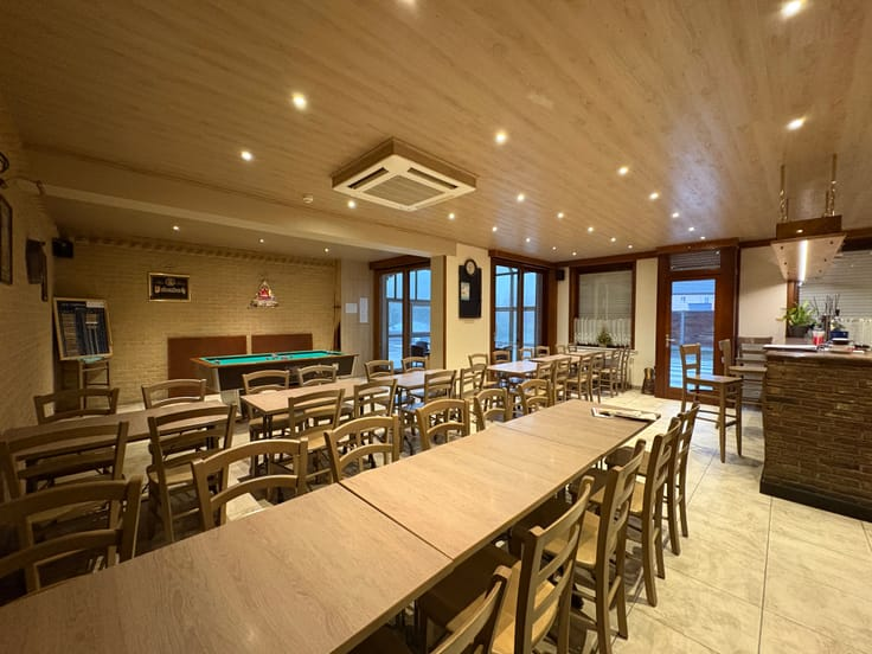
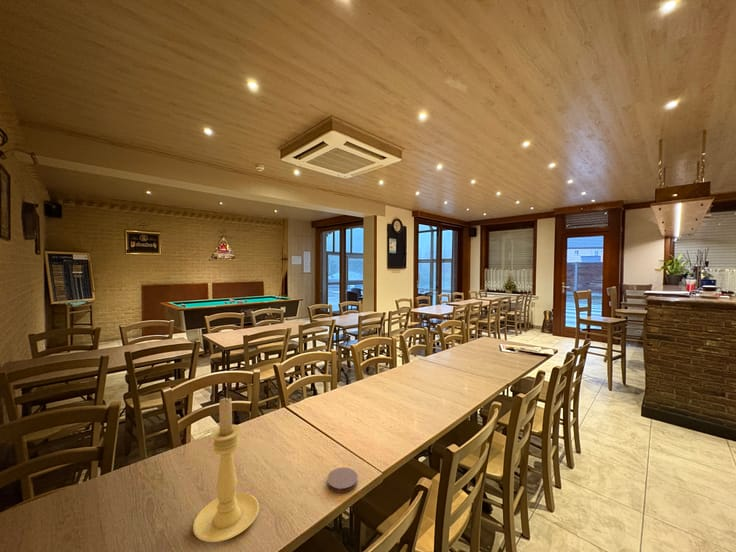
+ coaster [326,466,358,494]
+ candle holder [192,396,260,543]
